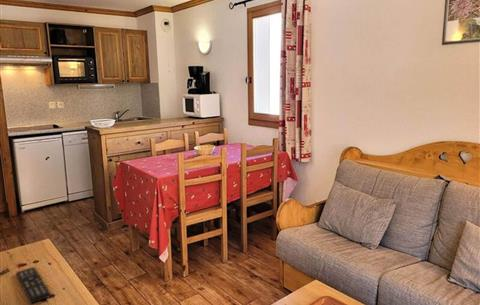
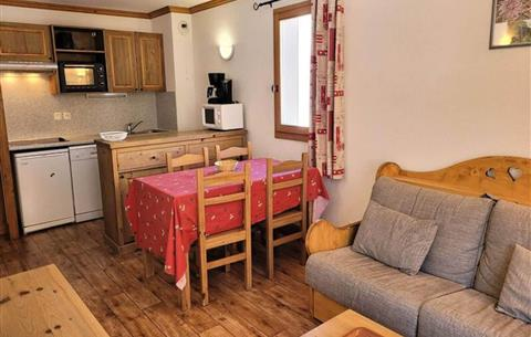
- remote control [15,266,52,305]
